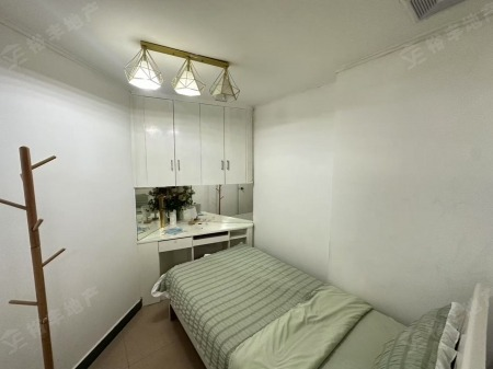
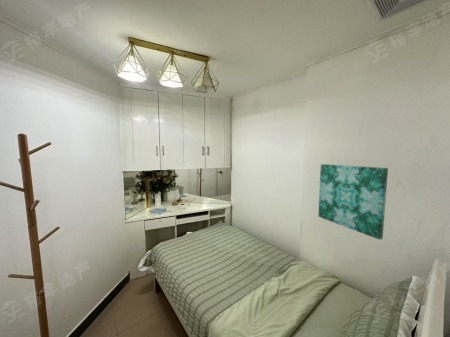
+ wall art [317,163,389,241]
